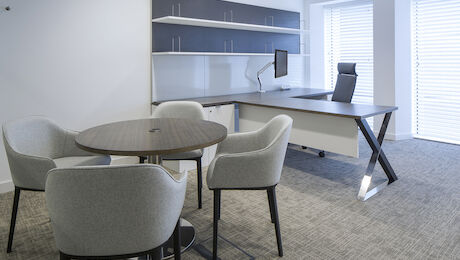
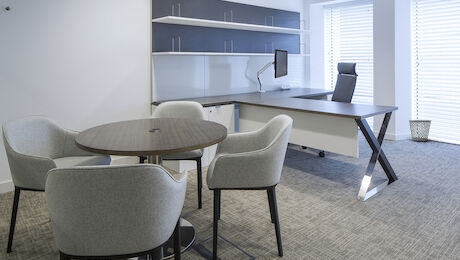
+ wastebasket [408,119,432,142]
